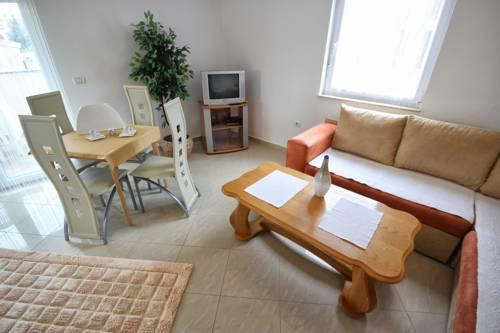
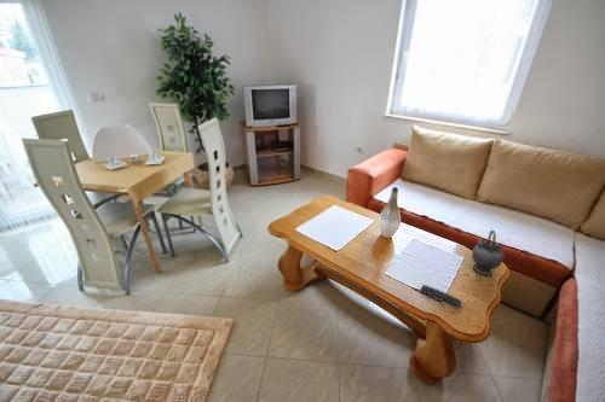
+ teapot [471,229,506,276]
+ remote control [419,284,465,308]
